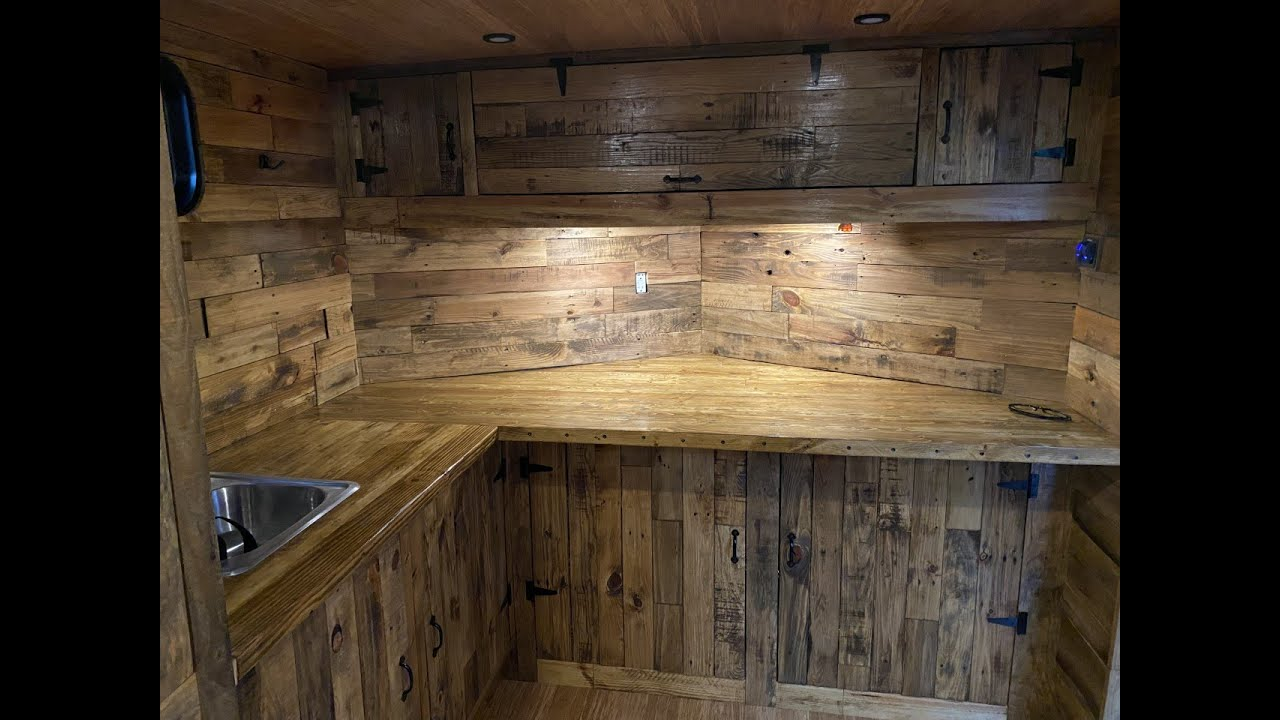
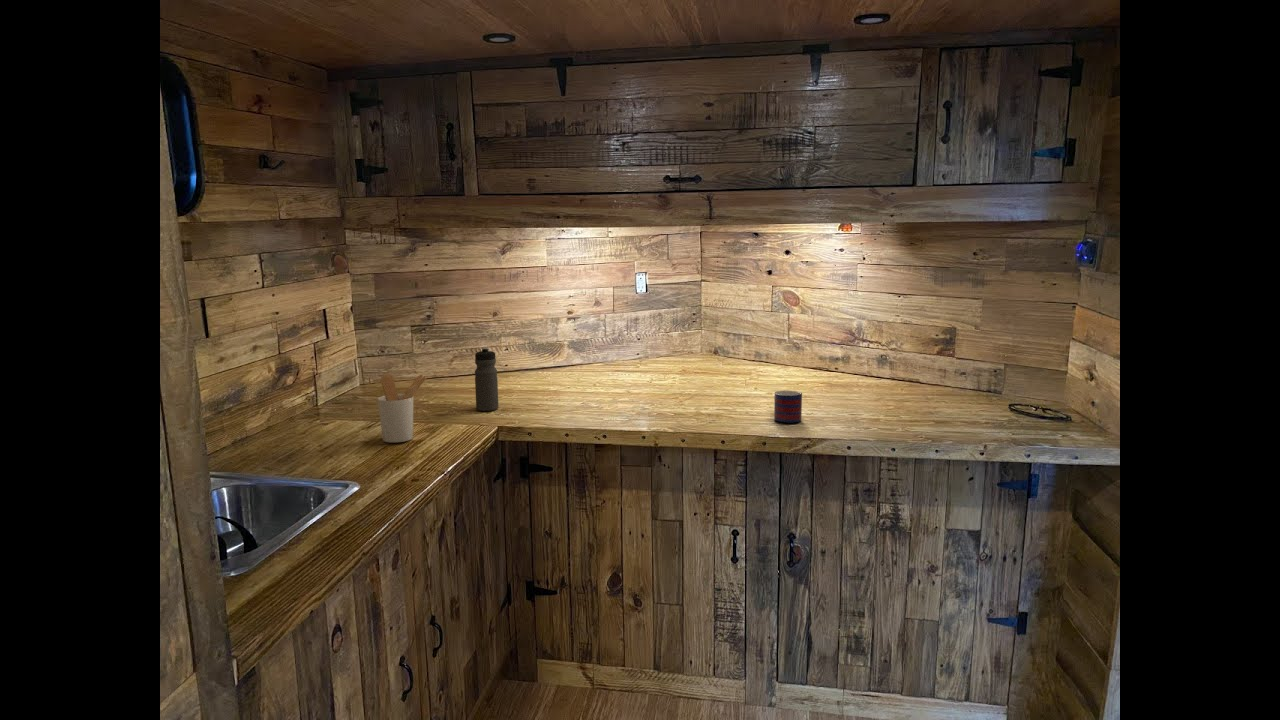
+ water bottle [474,346,499,412]
+ utensil holder [377,373,428,443]
+ mug [773,389,803,424]
